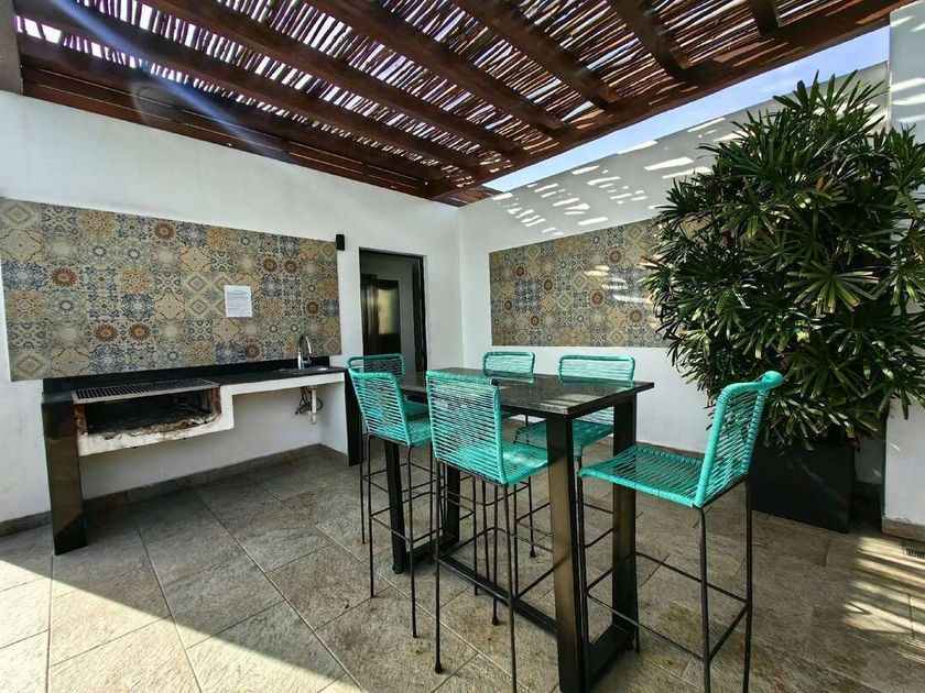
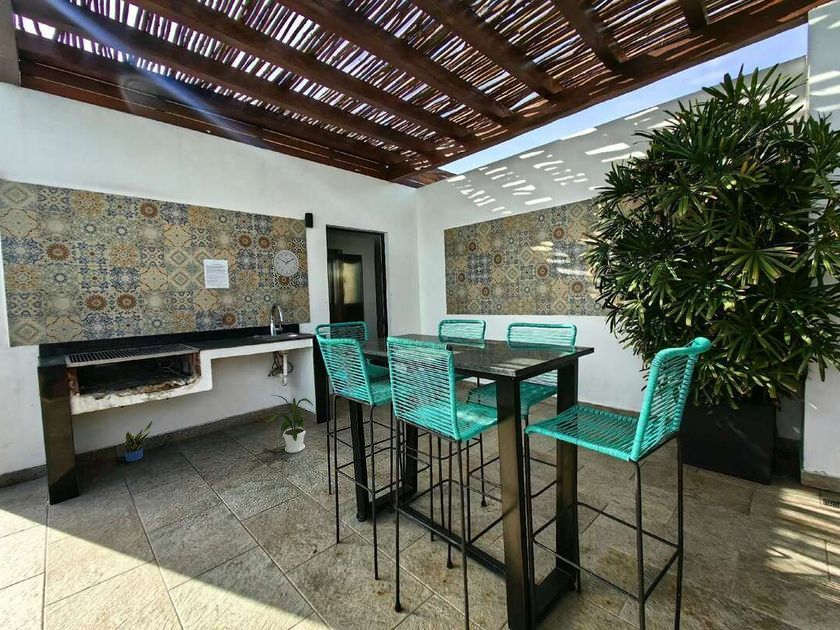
+ house plant [265,394,314,454]
+ potted plant [123,420,153,463]
+ wall clock [272,249,300,278]
